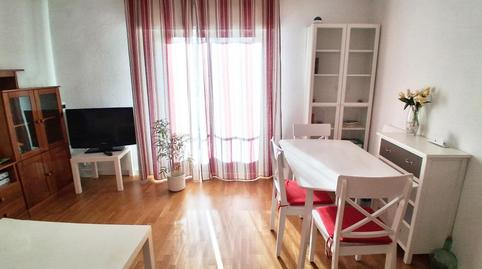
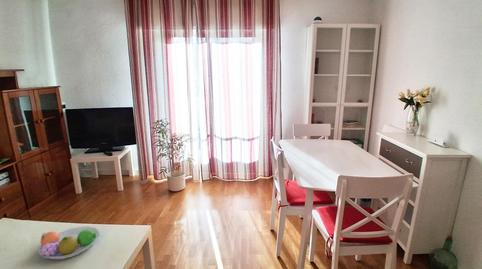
+ fruit bowl [37,226,101,260]
